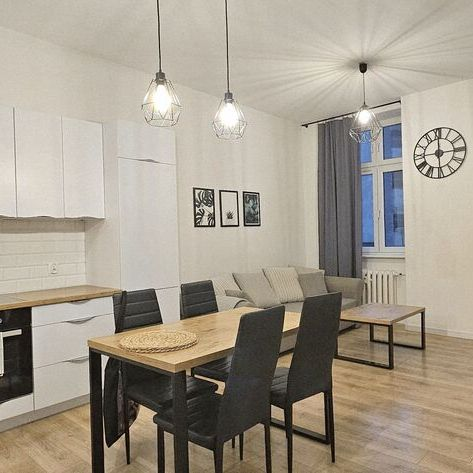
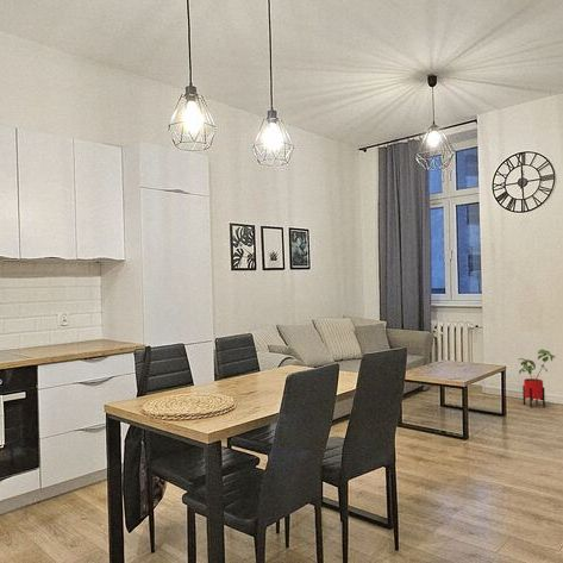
+ house plant [517,349,556,408]
